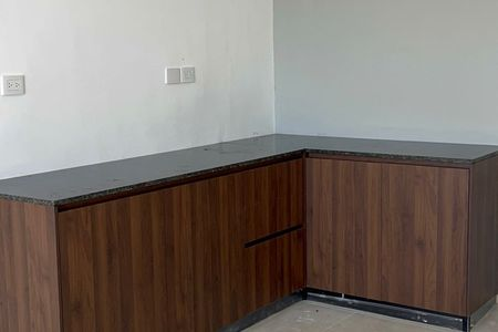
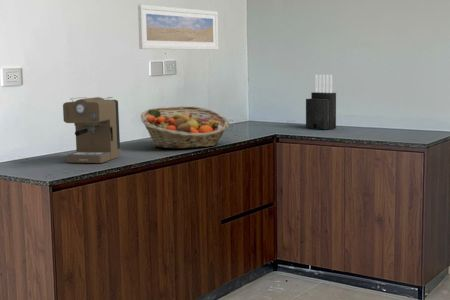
+ fruit basket [140,105,230,150]
+ knife block [305,74,337,130]
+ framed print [137,4,219,51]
+ coffee maker [62,96,121,164]
